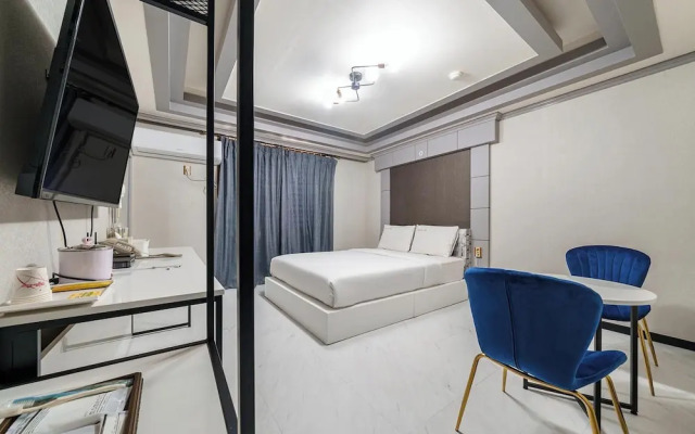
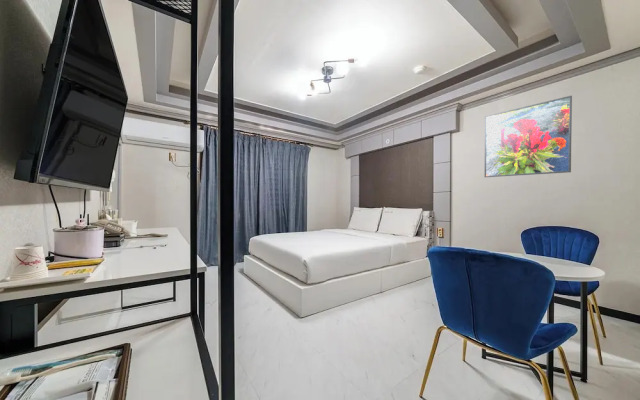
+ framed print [483,95,573,178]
